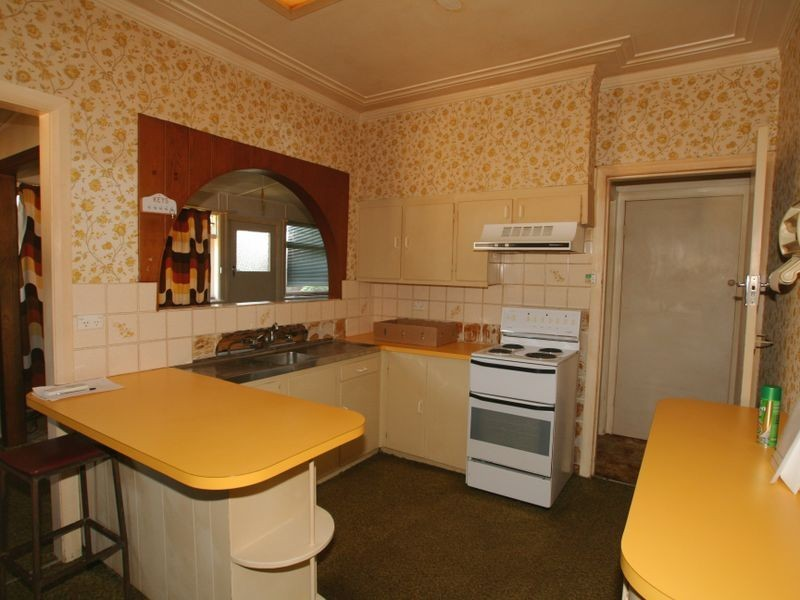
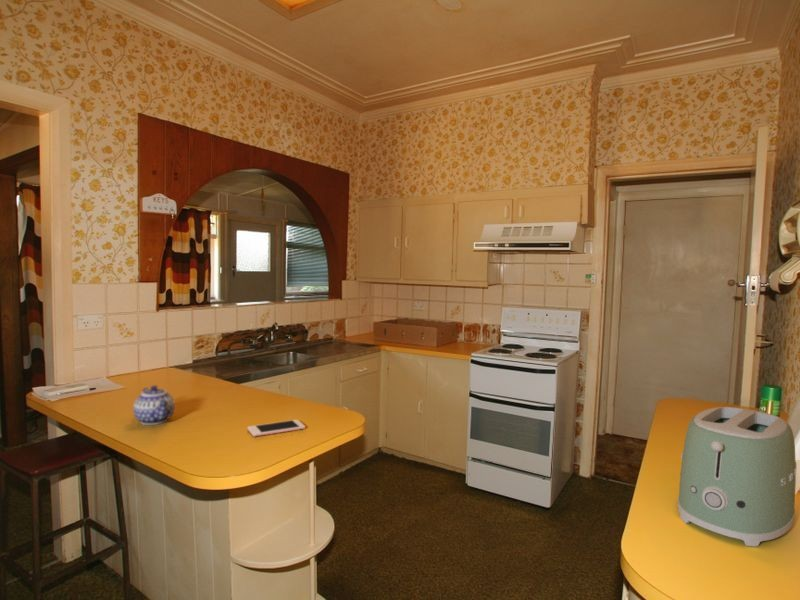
+ toaster [676,406,797,548]
+ teapot [132,384,176,426]
+ cell phone [246,419,306,438]
